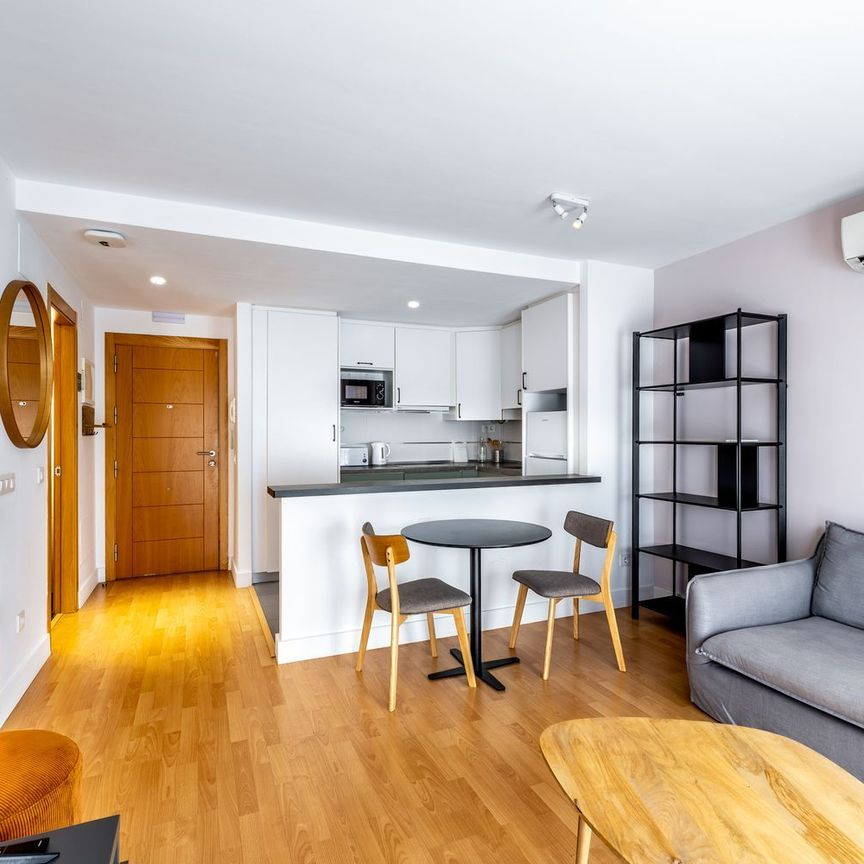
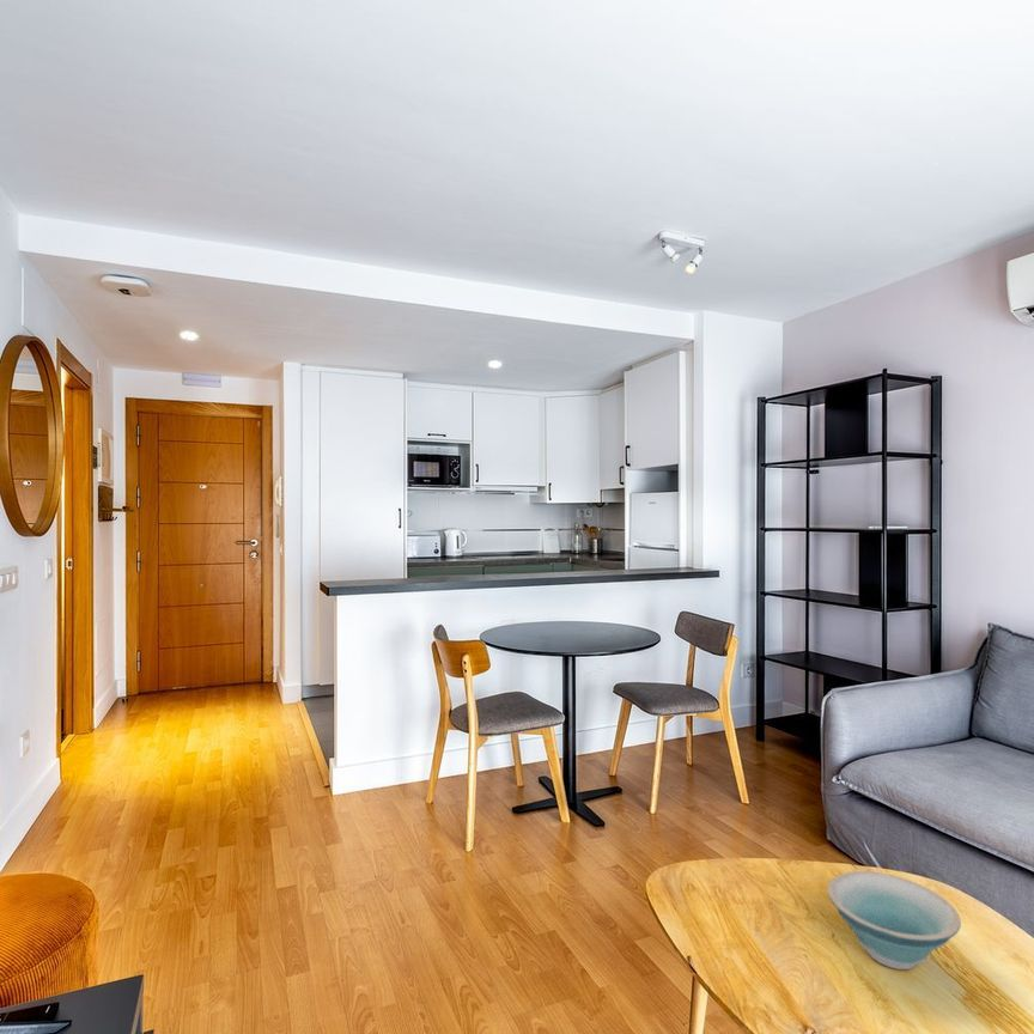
+ bowl [826,870,962,971]
